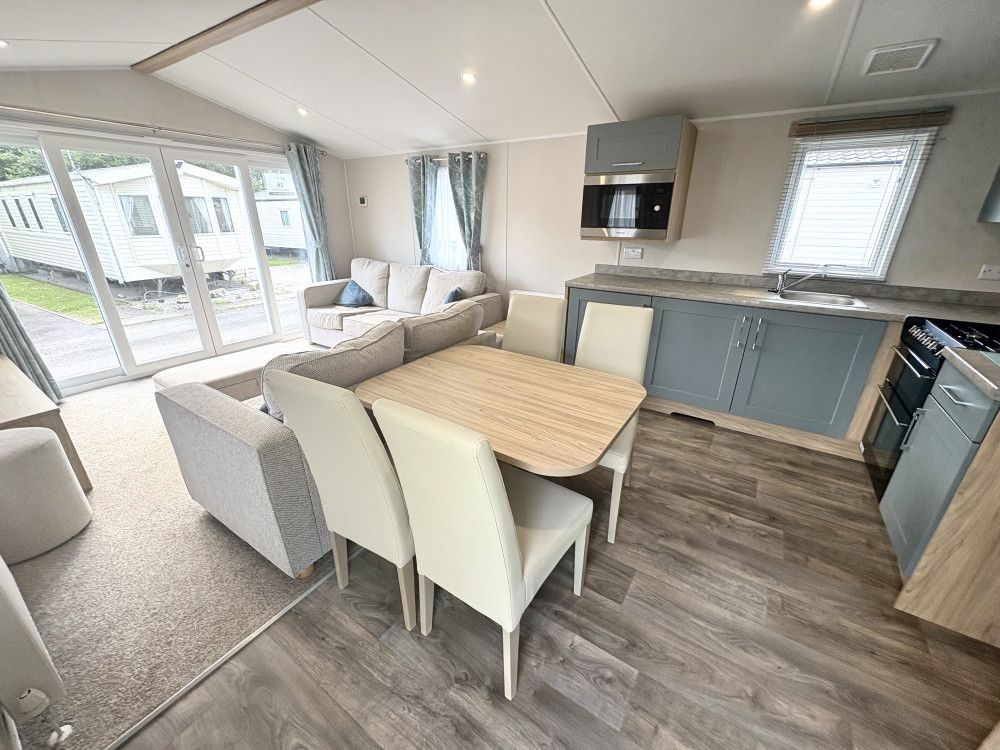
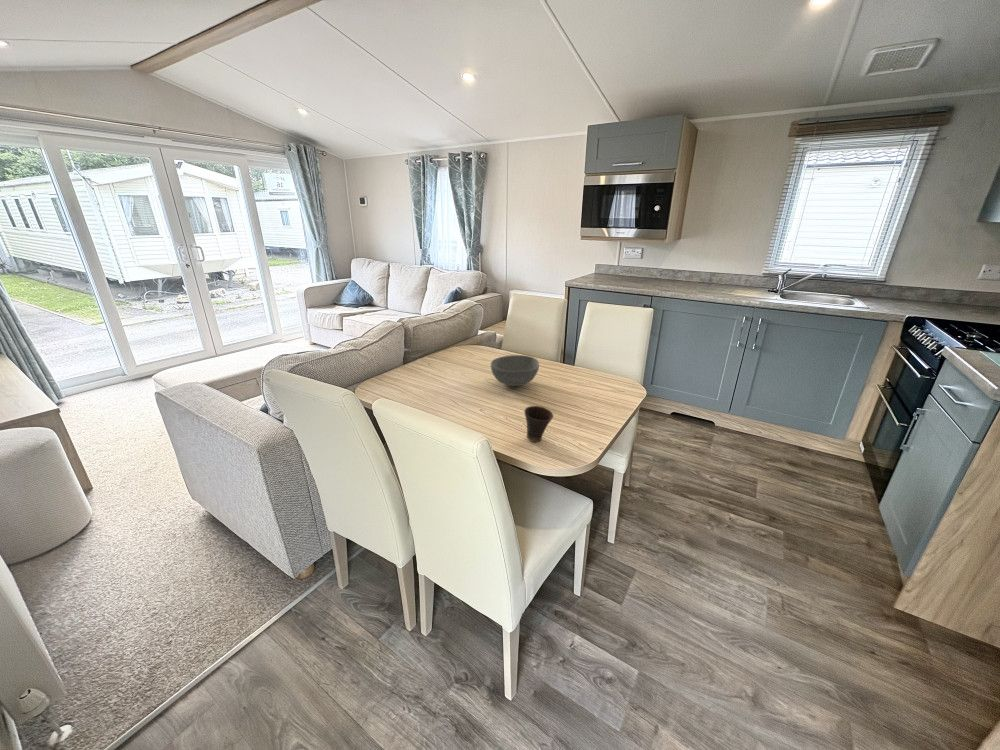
+ cup [523,405,554,443]
+ bowl [490,354,540,387]
